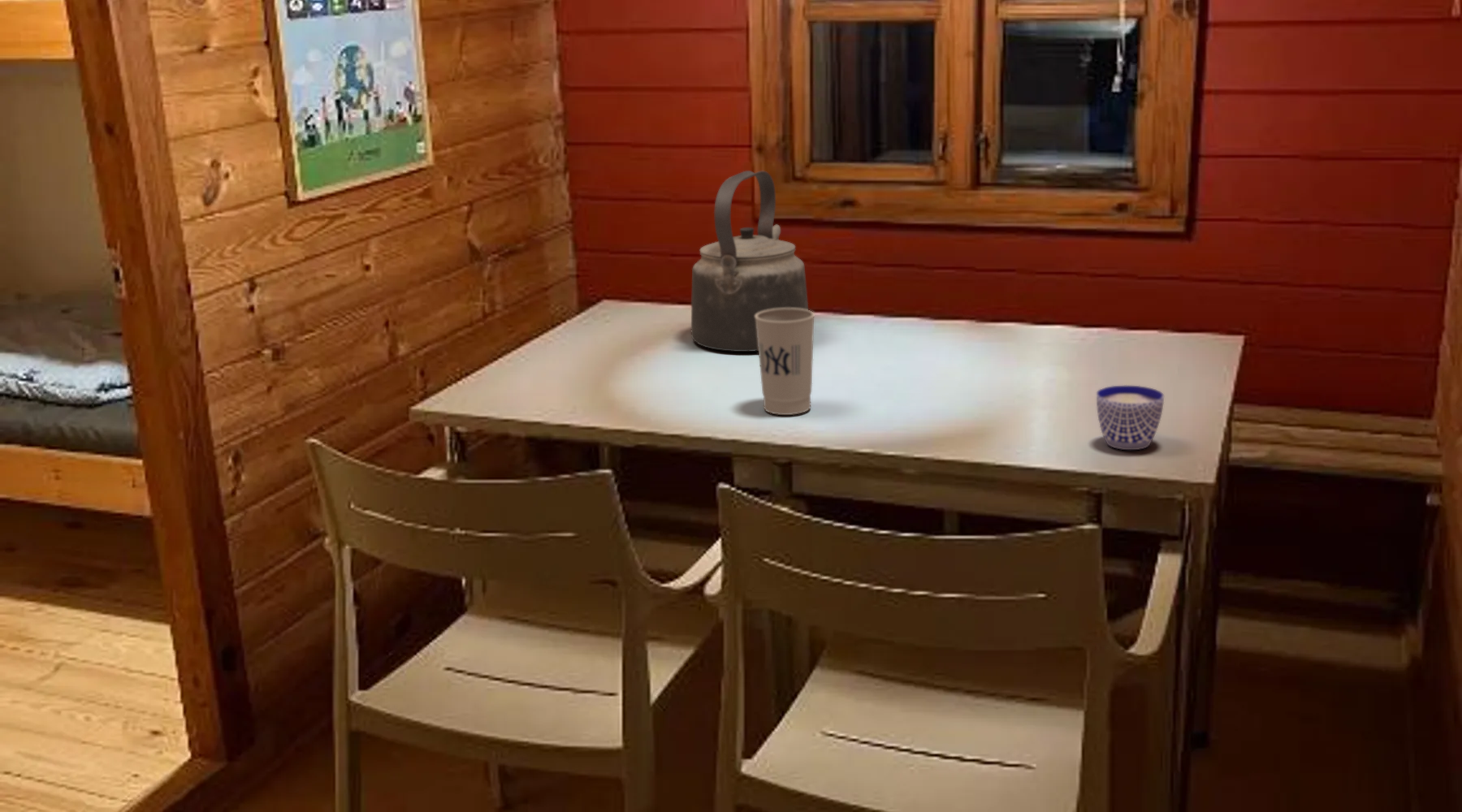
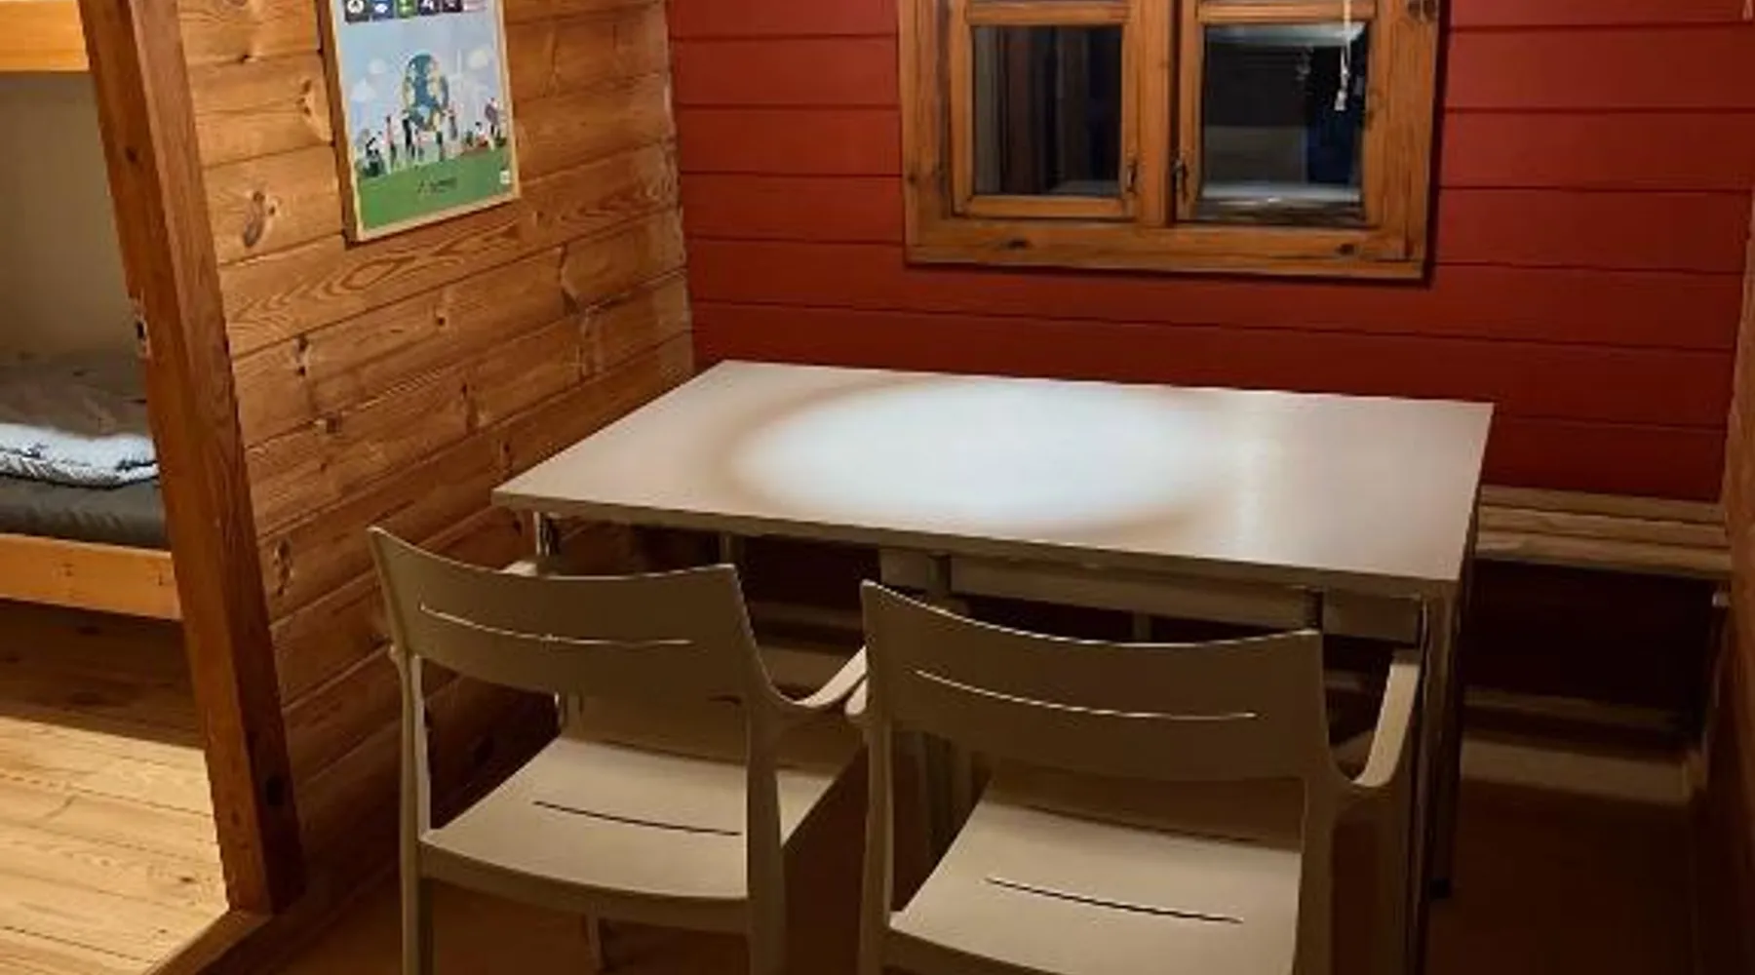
- cup [755,308,815,416]
- cup [1096,385,1165,451]
- kettle [690,170,809,352]
